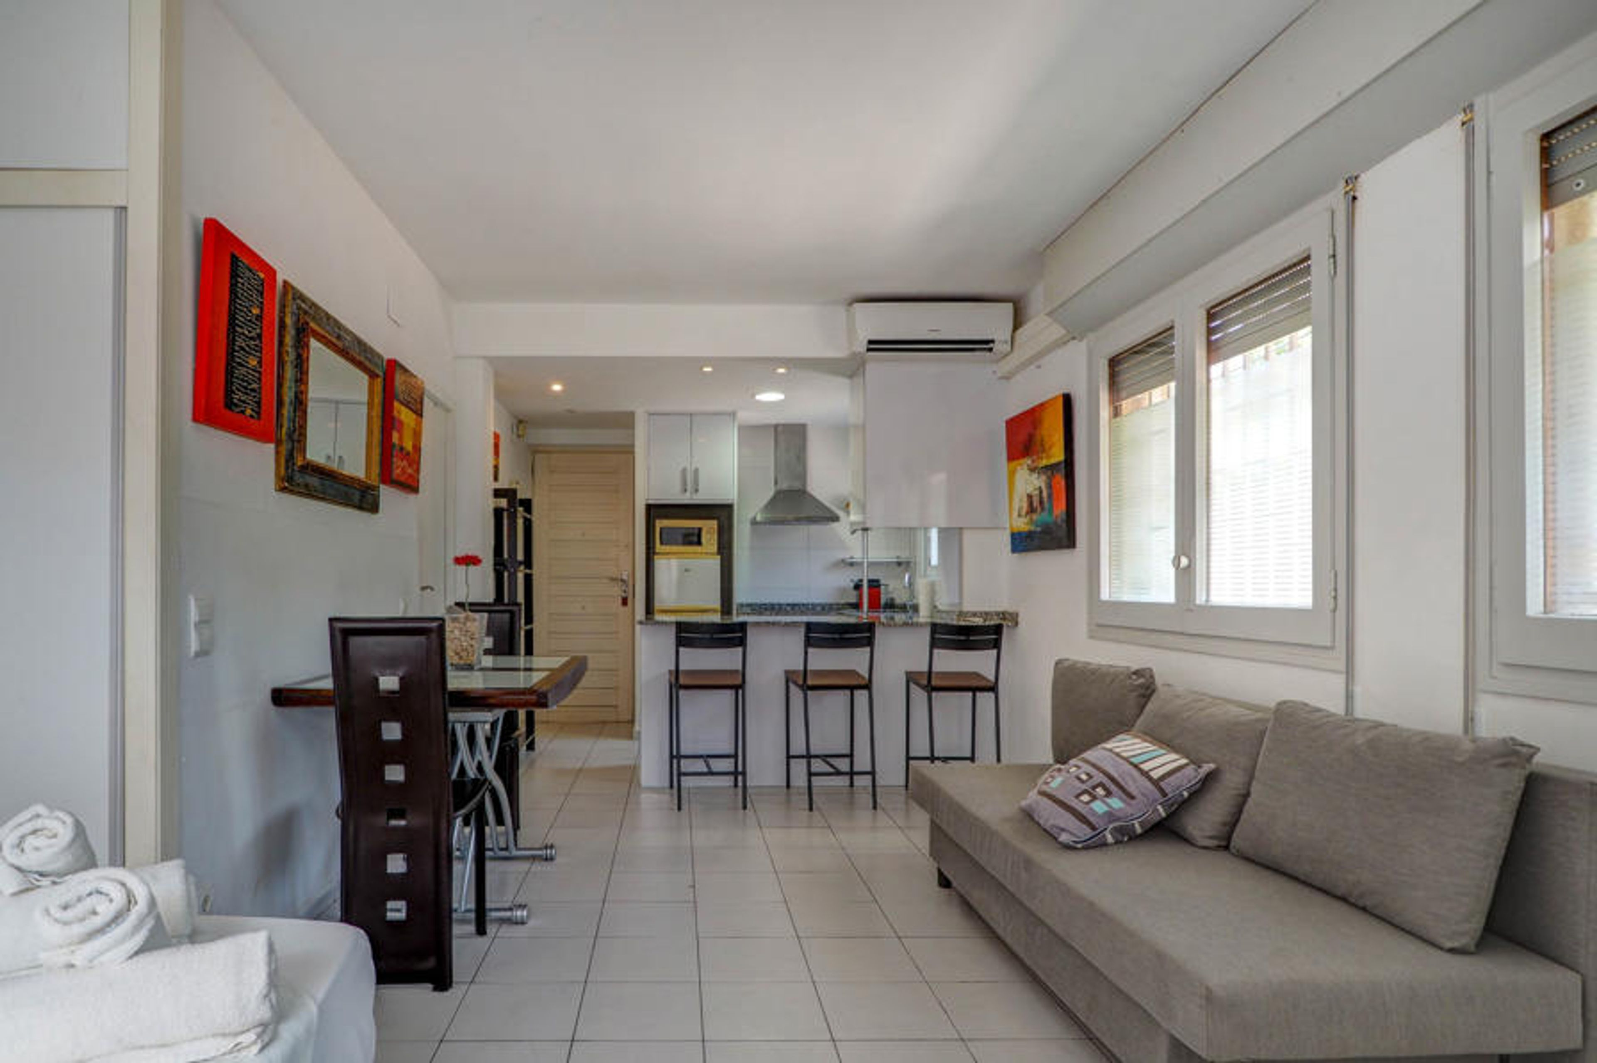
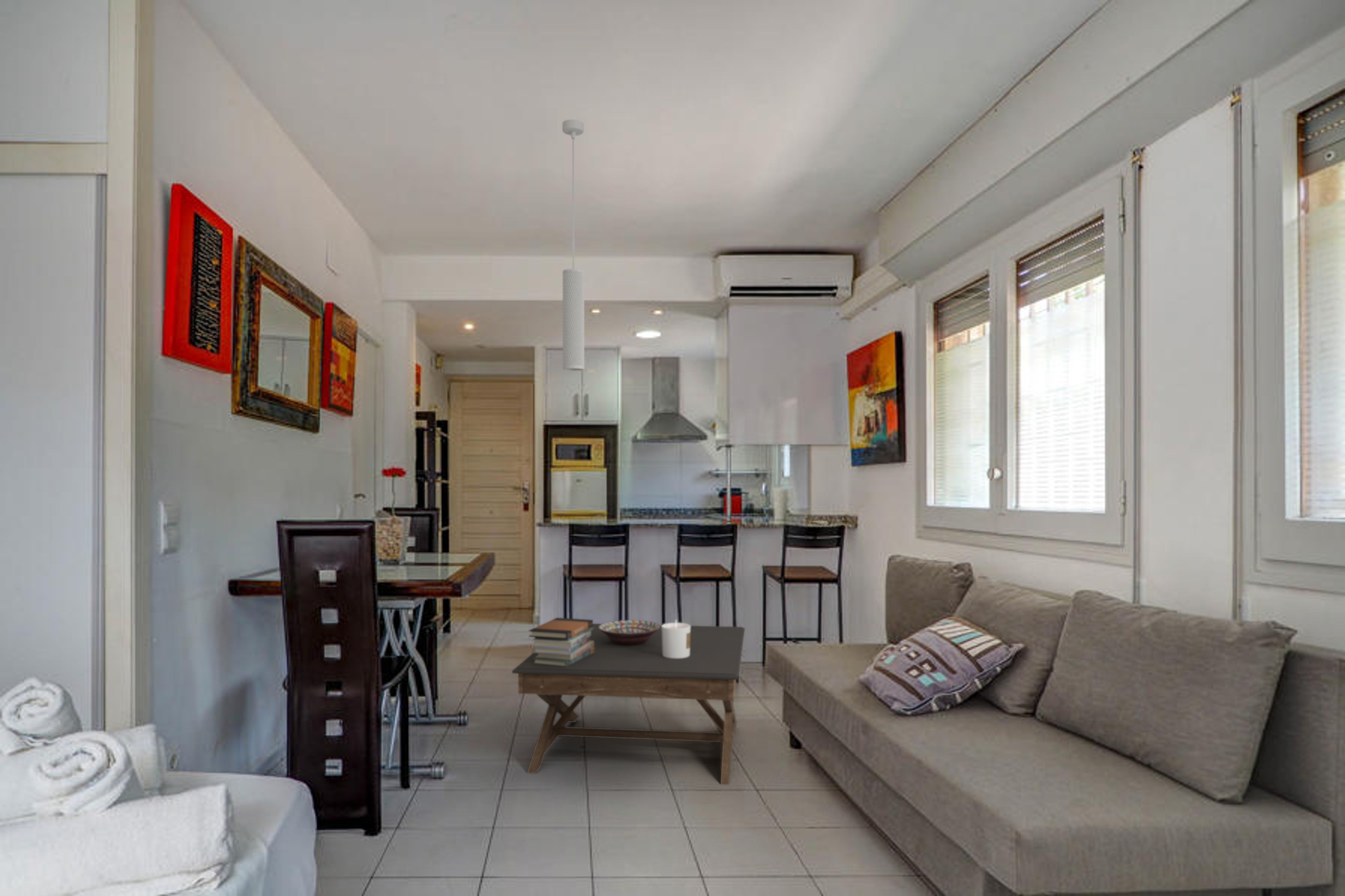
+ pendant light [562,119,585,371]
+ book stack [529,617,595,667]
+ coffee table [511,623,745,785]
+ decorative bowl [599,620,660,645]
+ candle [662,619,691,659]
